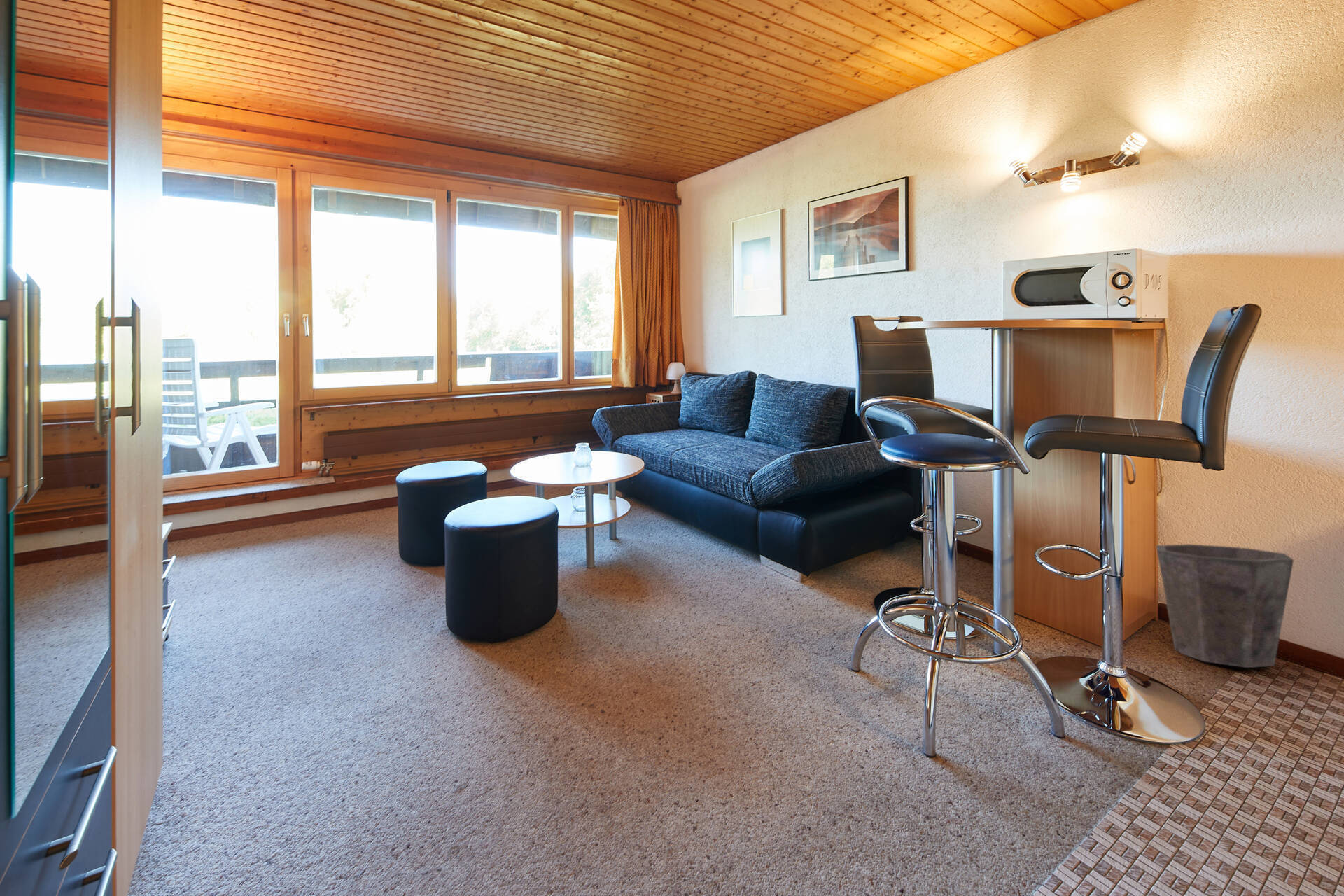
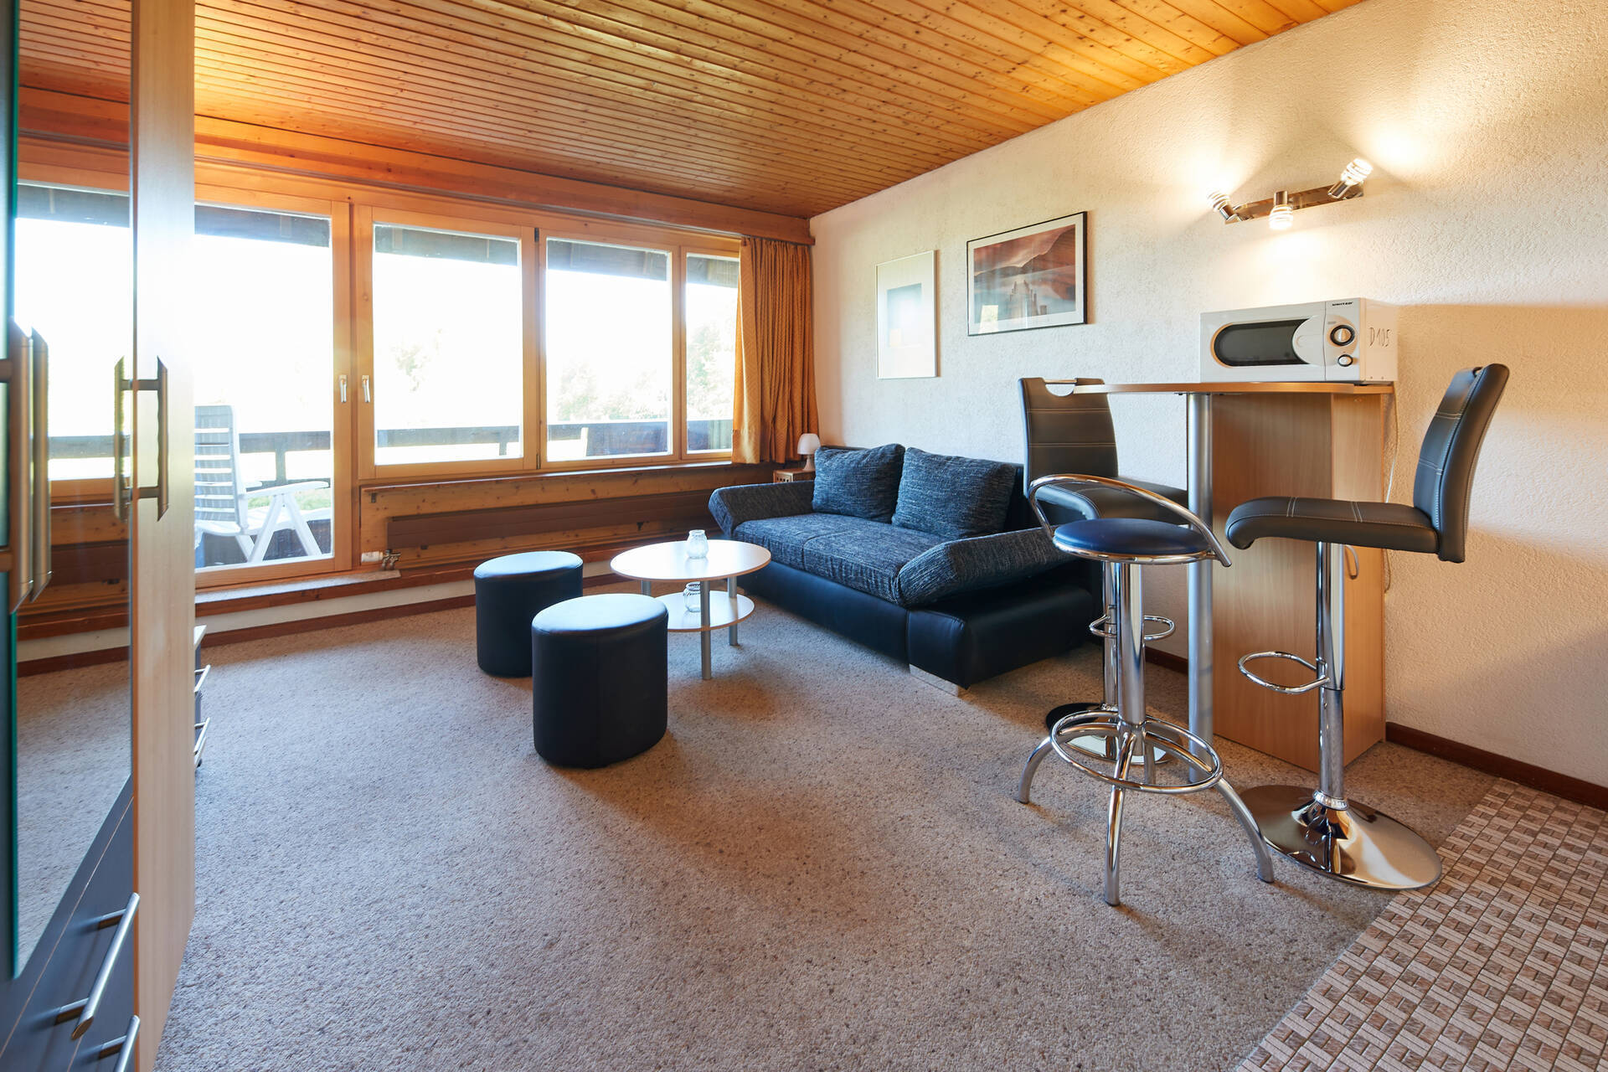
- waste bin [1156,543,1294,668]
